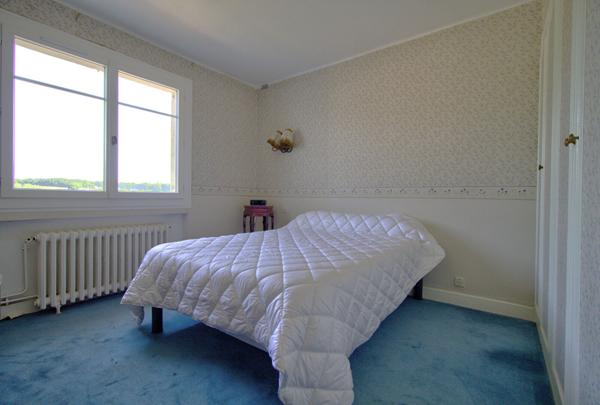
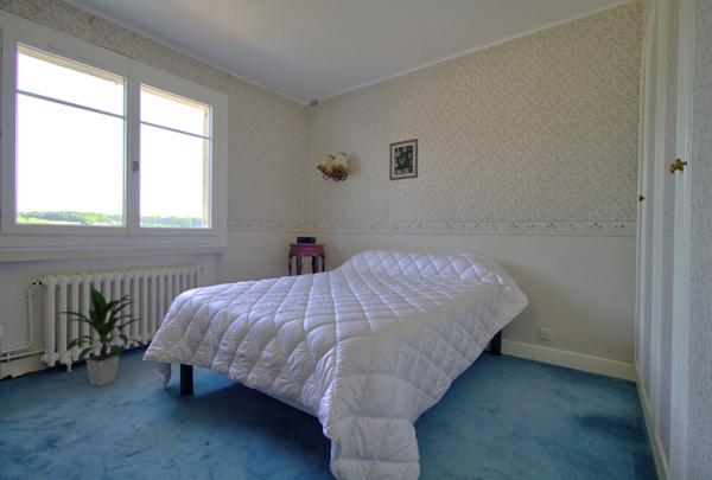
+ indoor plant [58,284,146,388]
+ wall art [388,137,419,181]
